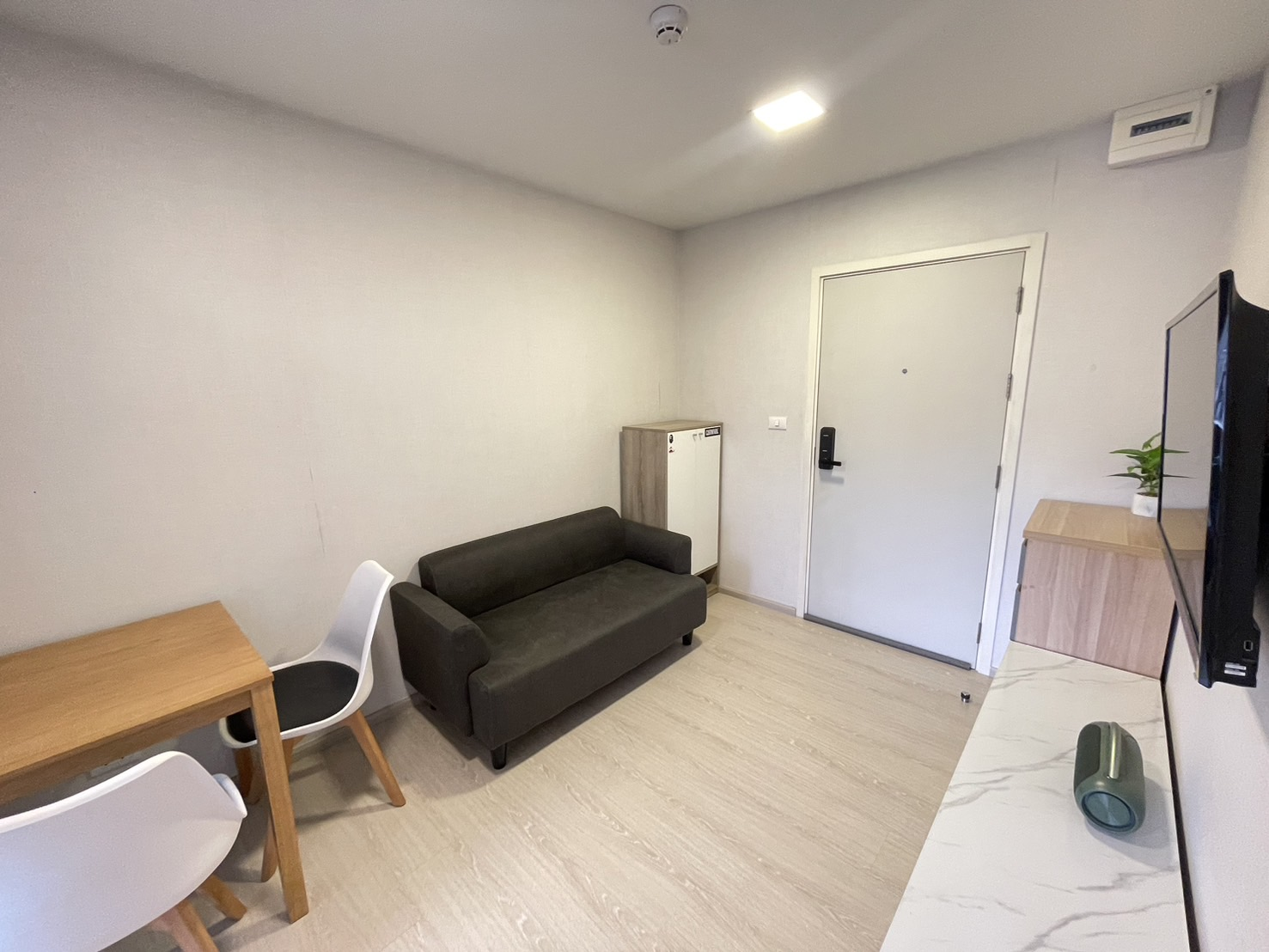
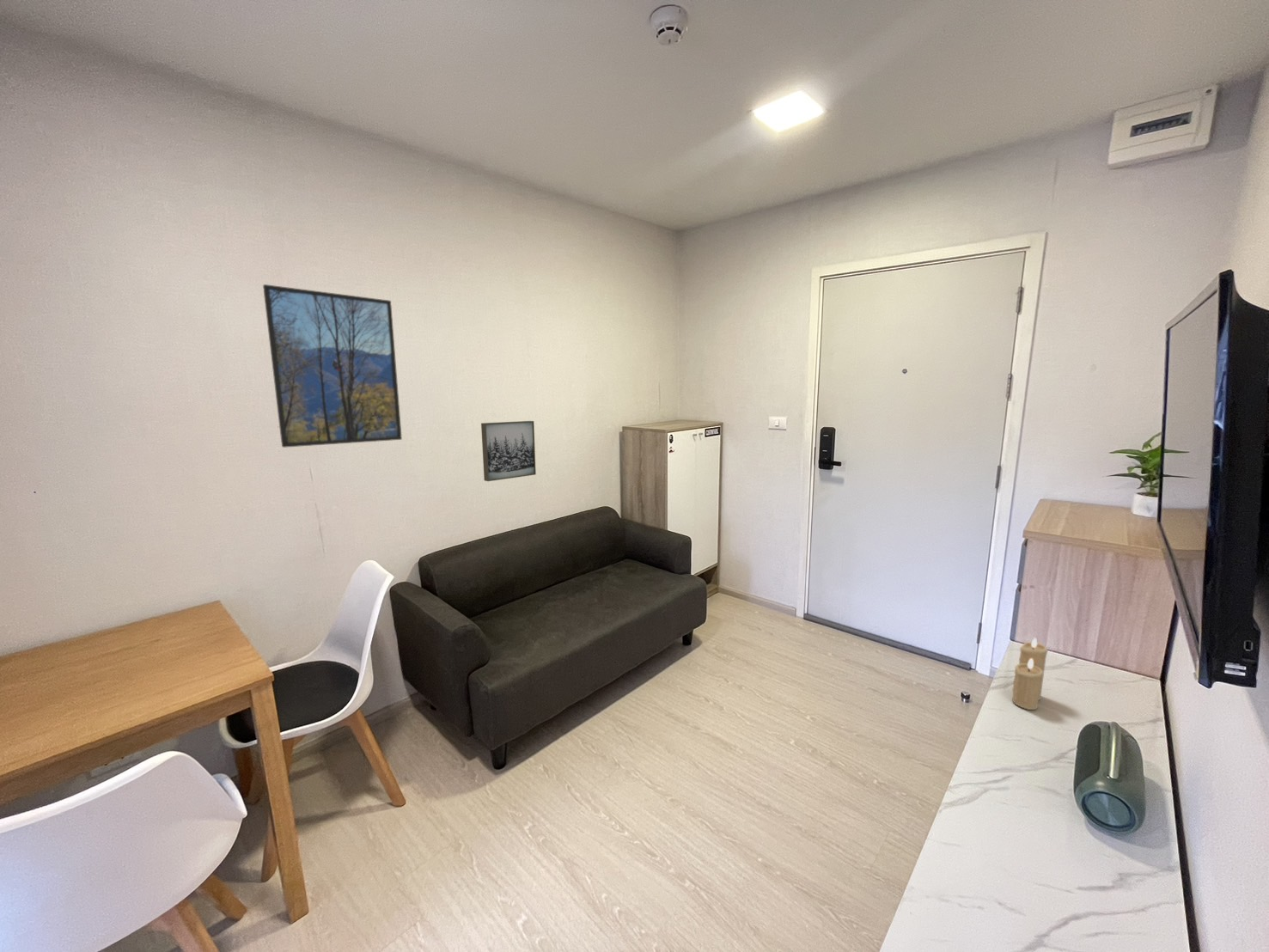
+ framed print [262,284,403,449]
+ wall art [480,420,537,482]
+ candle [1011,637,1049,711]
